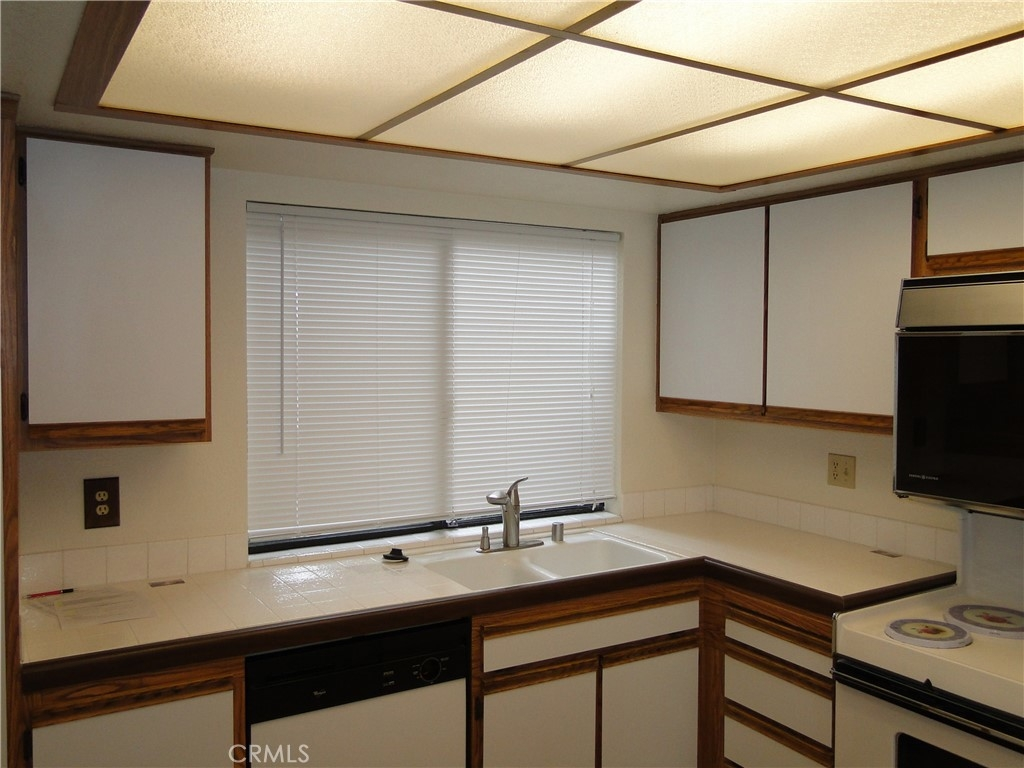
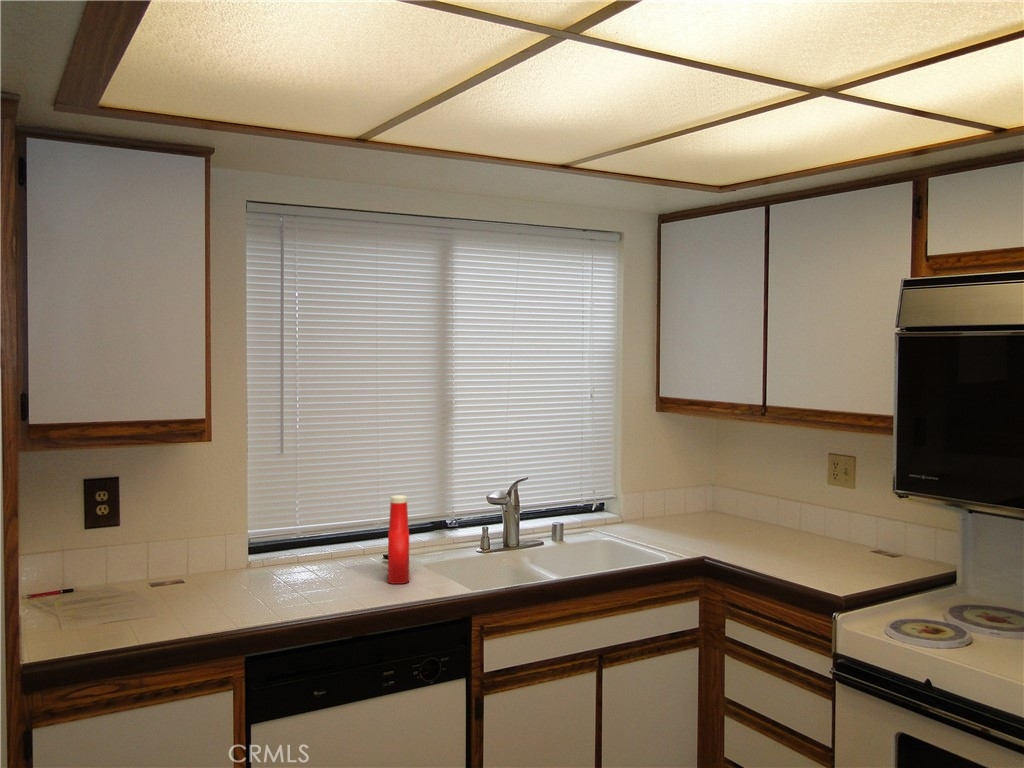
+ soap bottle [387,494,410,585]
